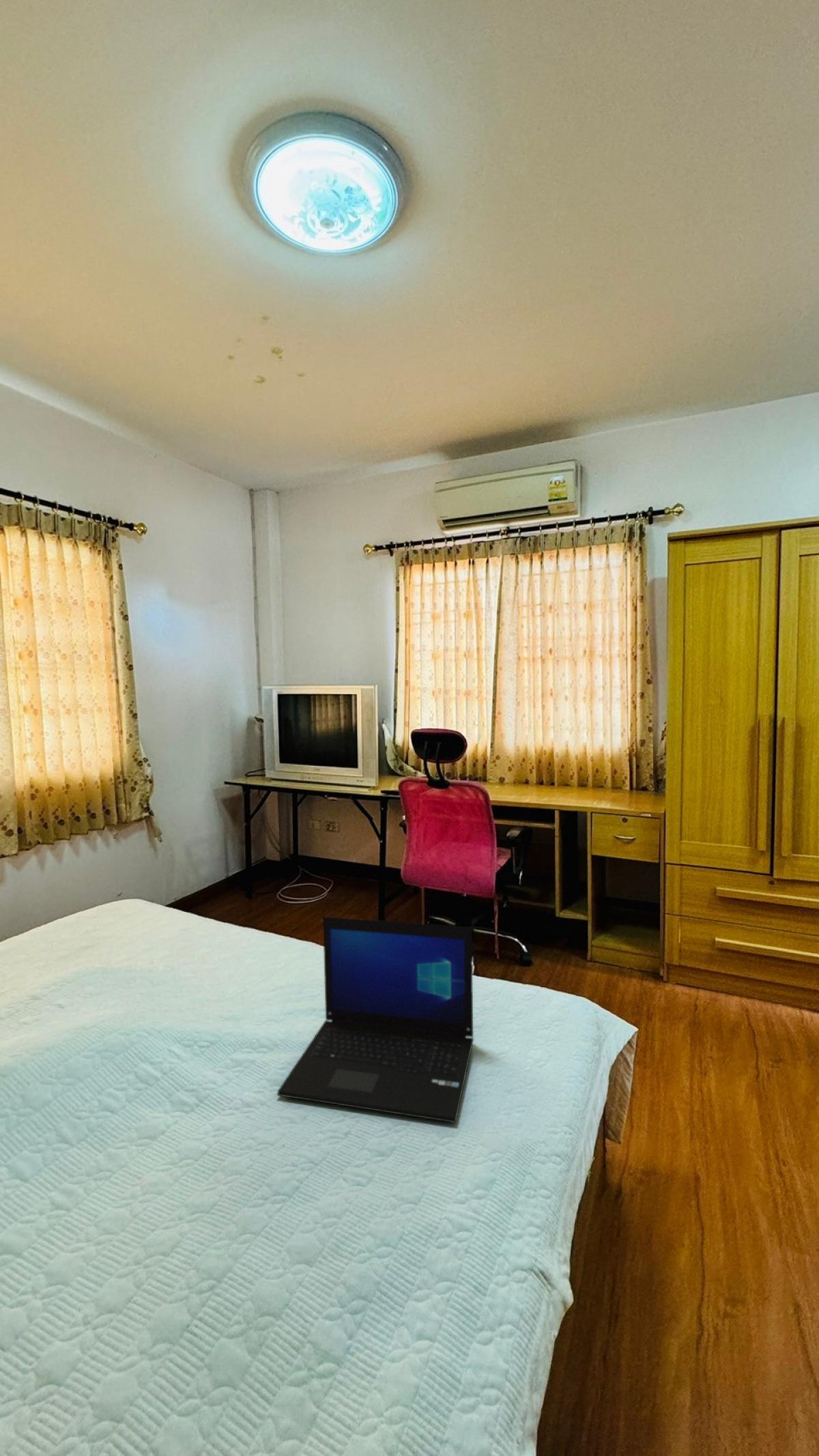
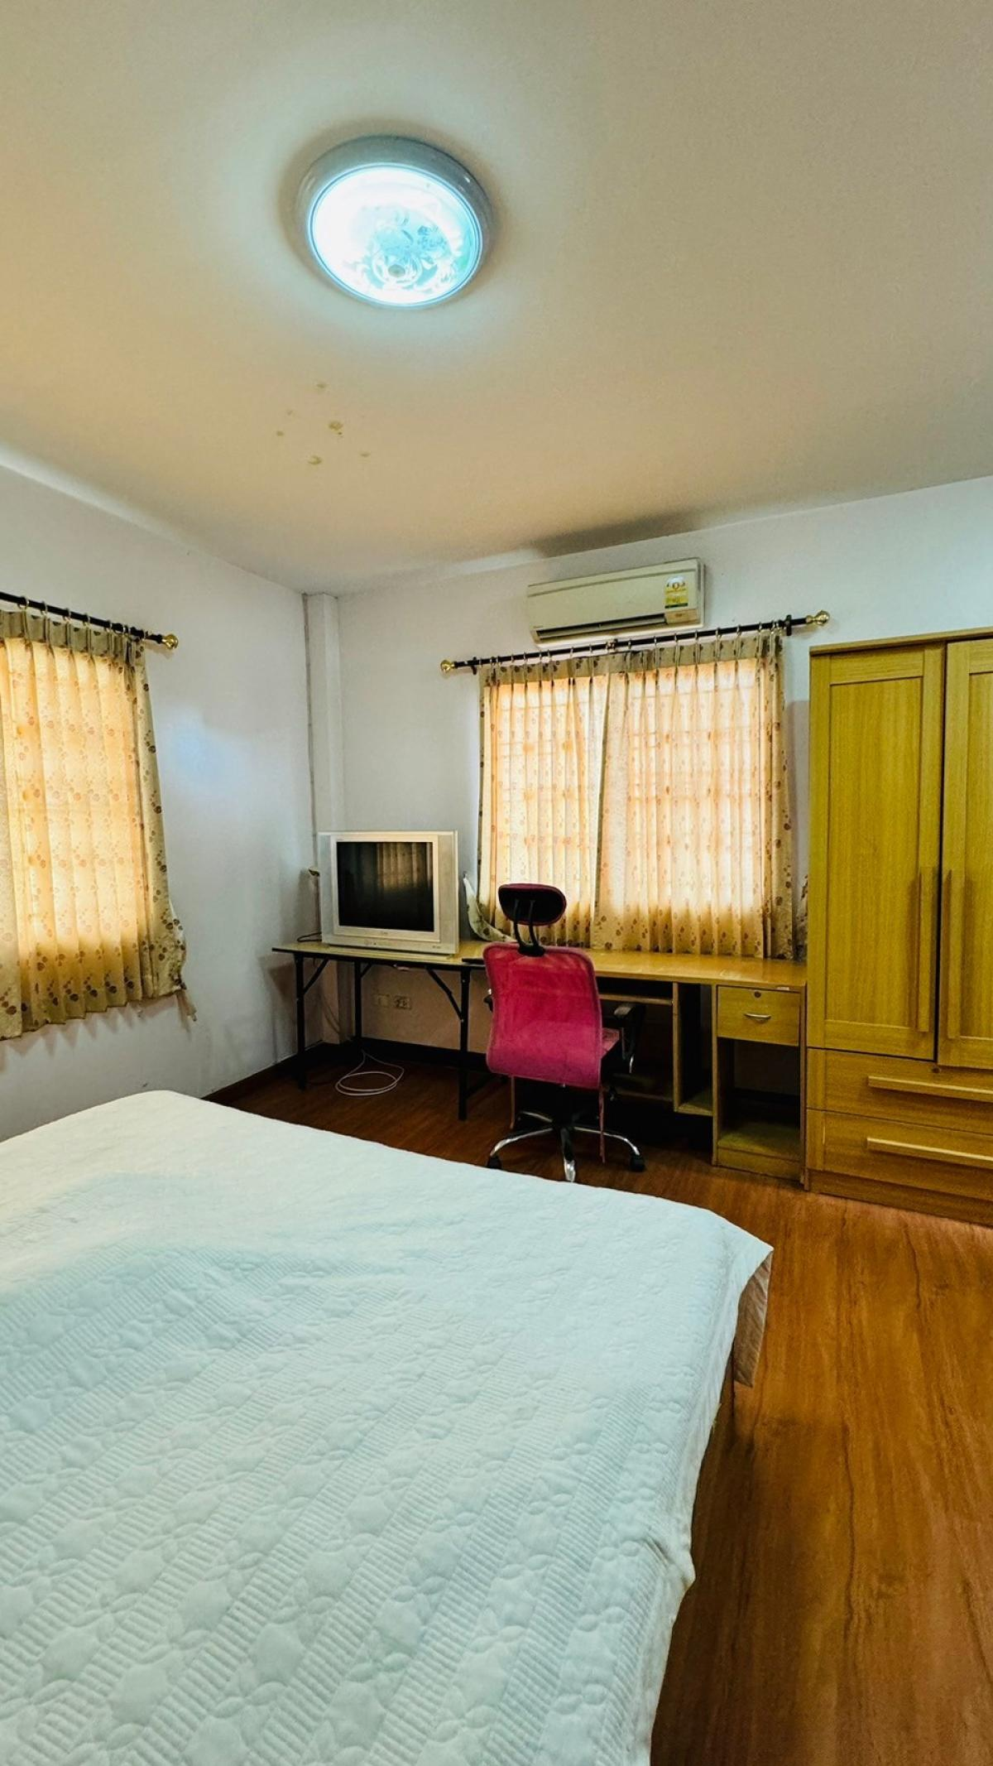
- laptop [276,916,474,1124]
